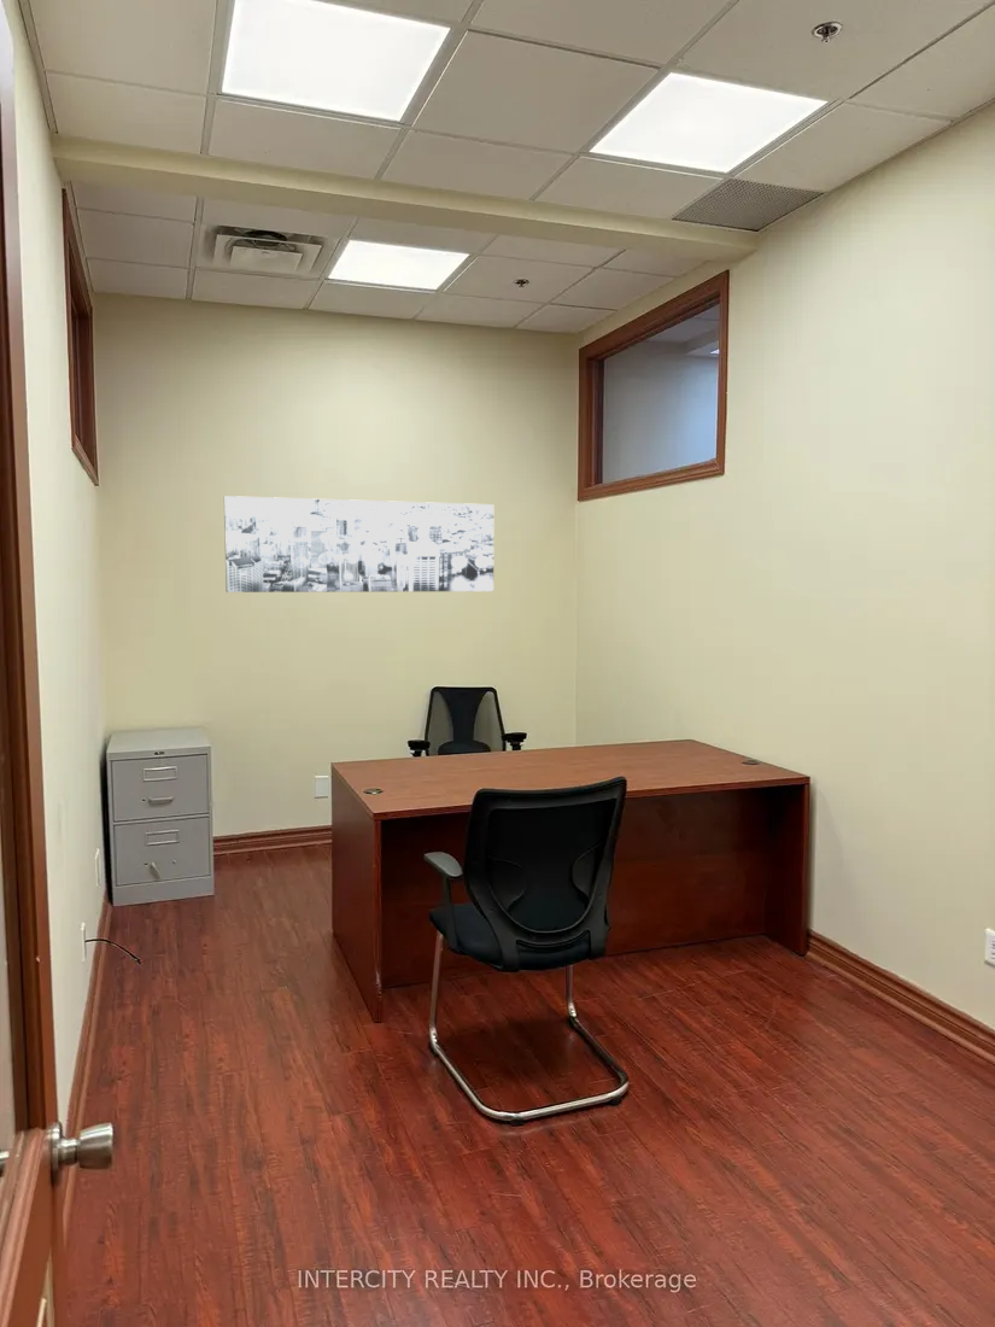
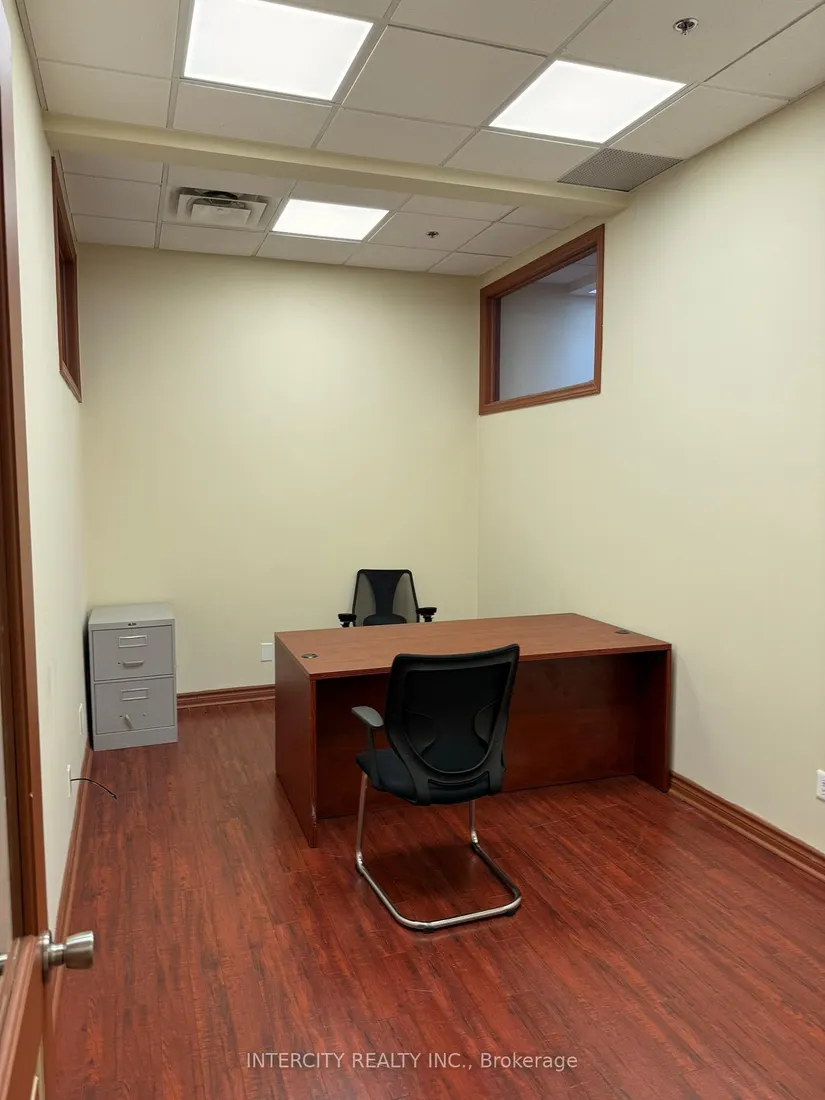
- wall art [223,495,494,594]
